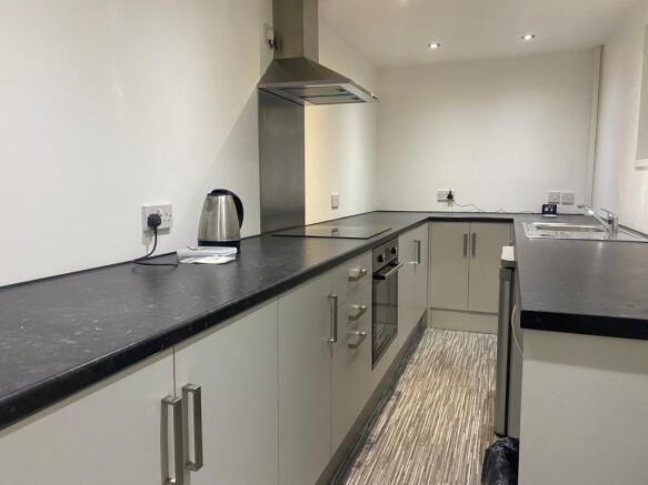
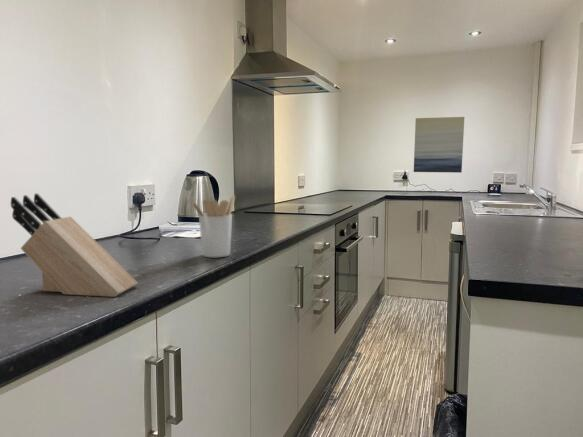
+ wall art [413,116,465,174]
+ knife block [10,192,139,298]
+ utensil holder [191,193,236,258]
